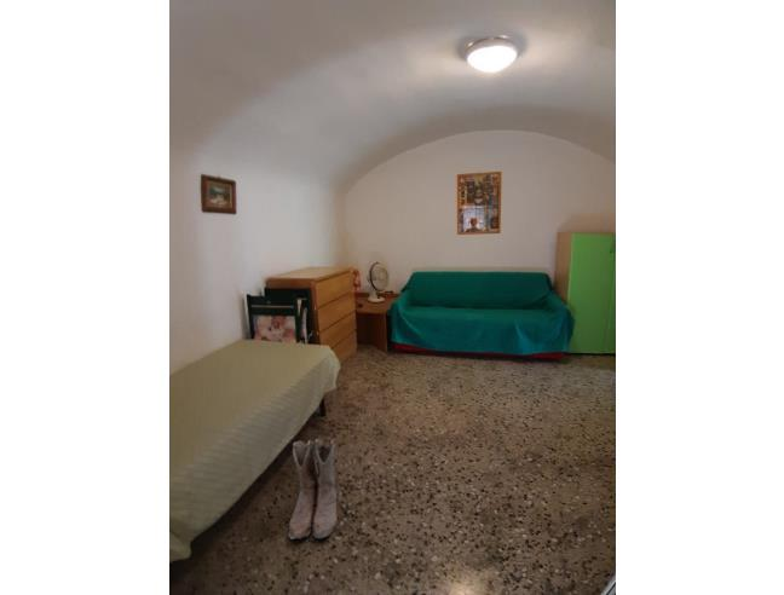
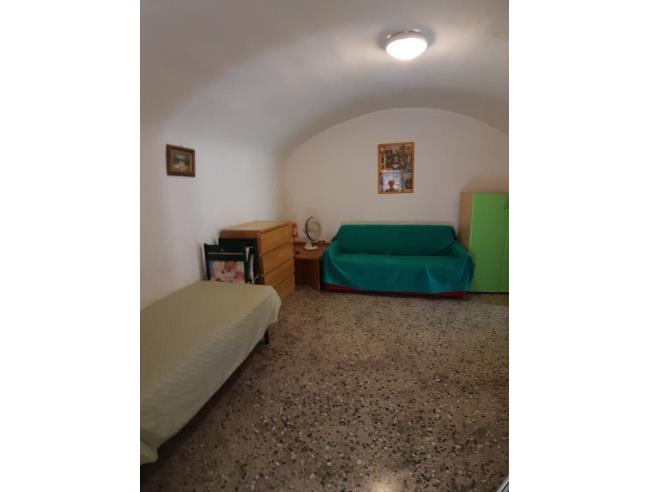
- boots [286,438,339,541]
